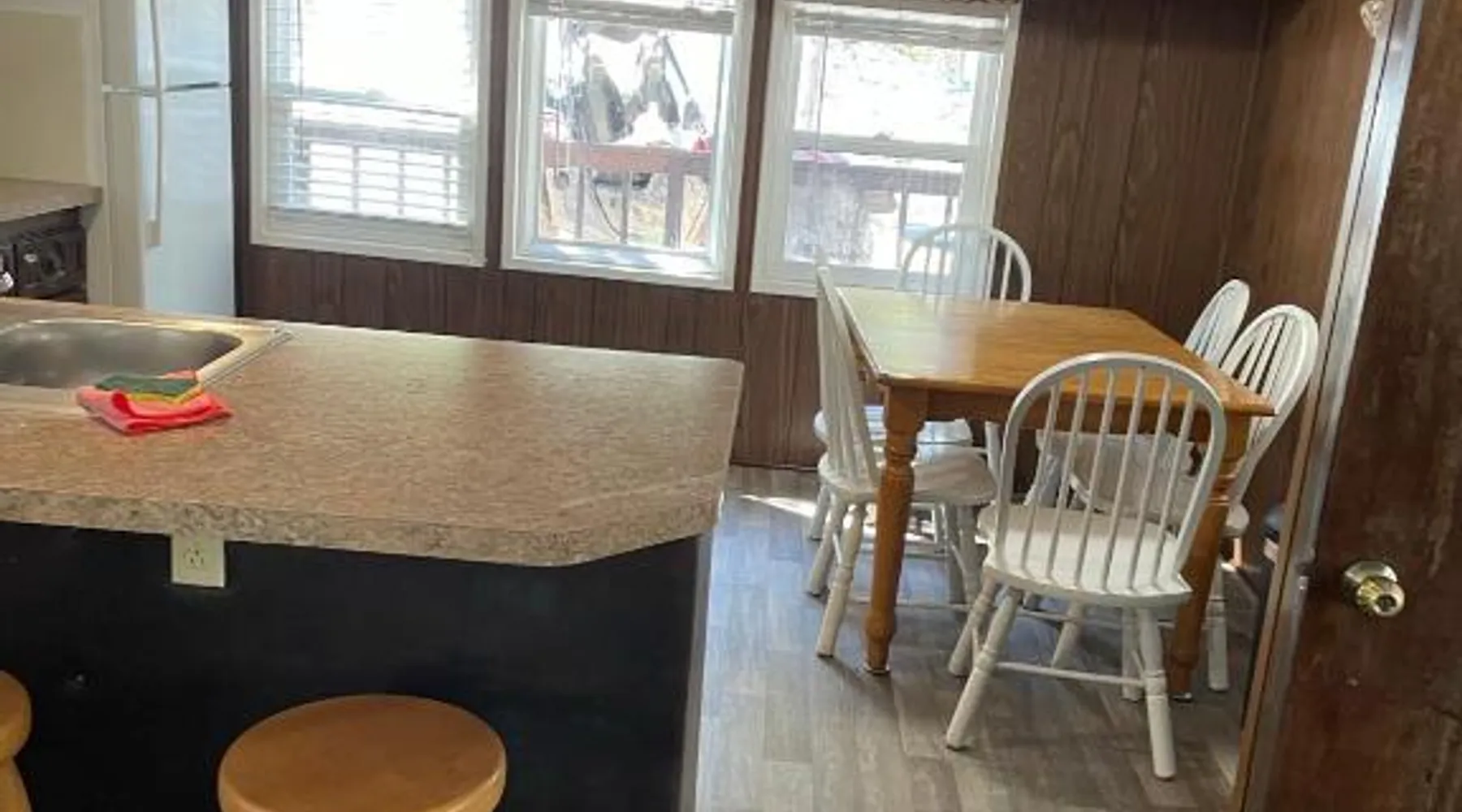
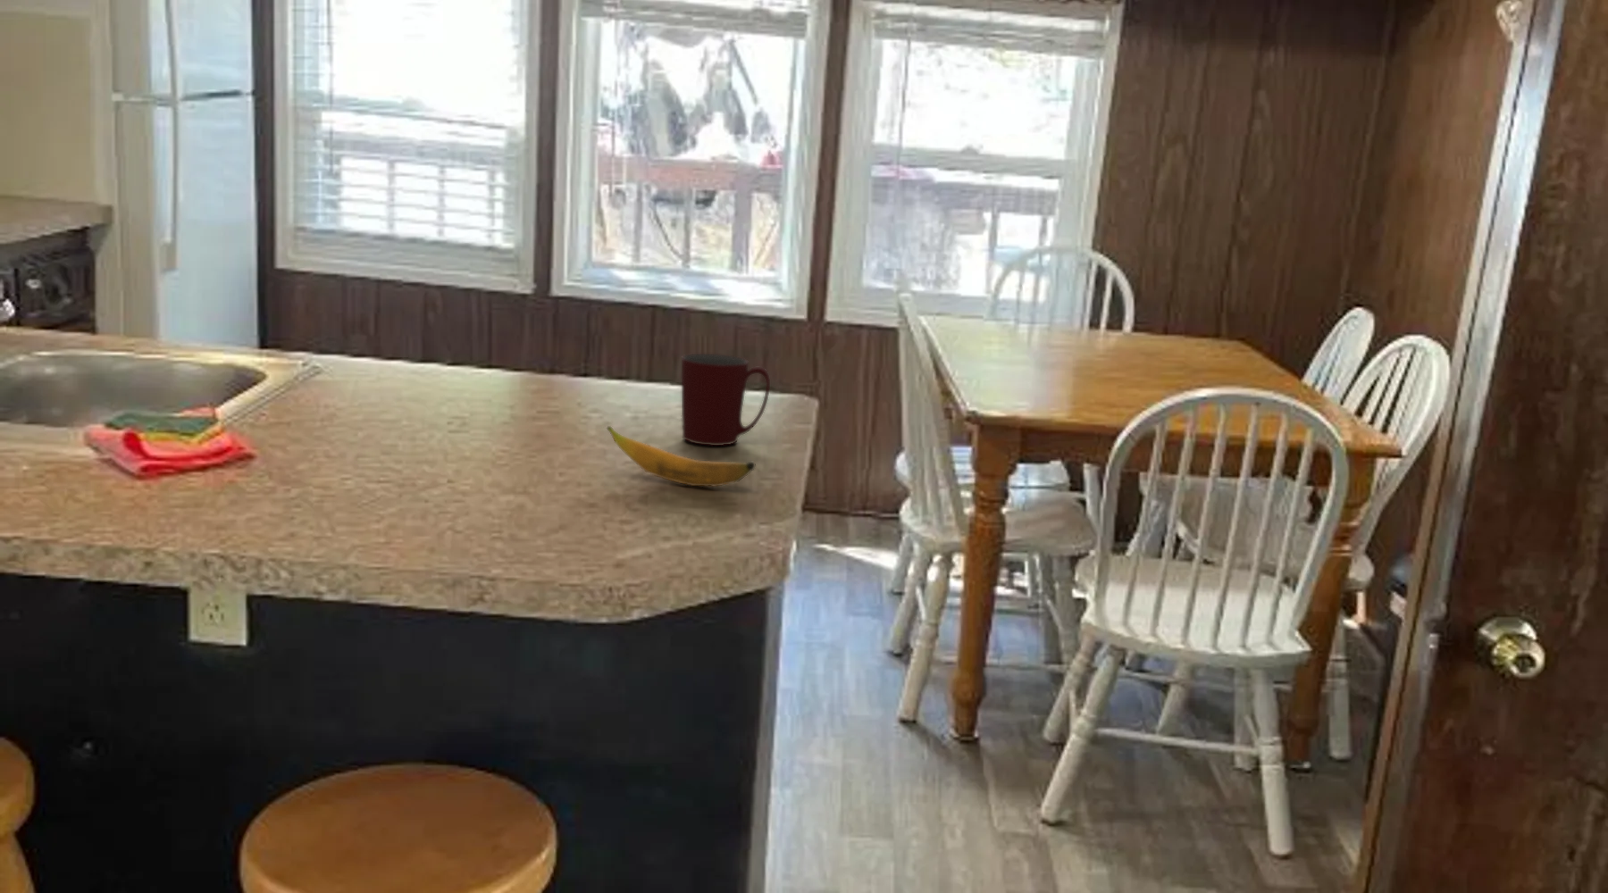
+ banana [606,426,756,487]
+ mug [681,353,771,446]
